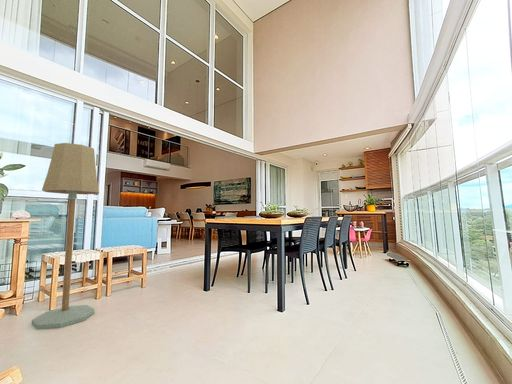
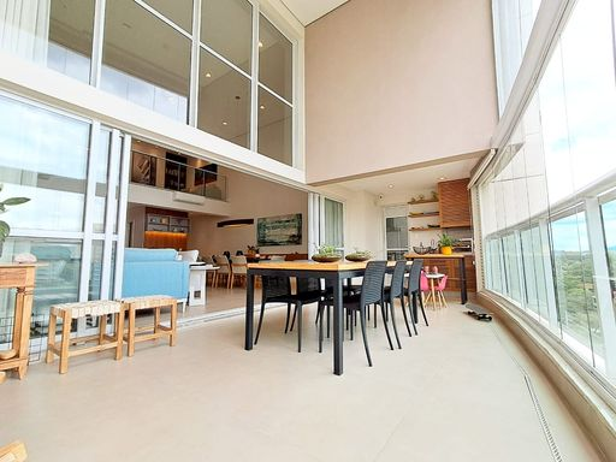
- floor lamp [31,142,100,330]
